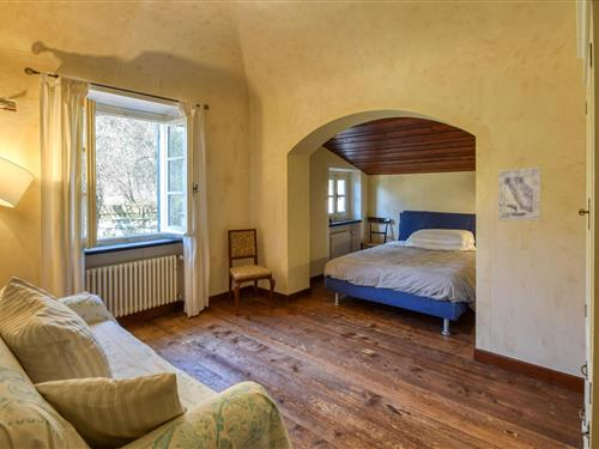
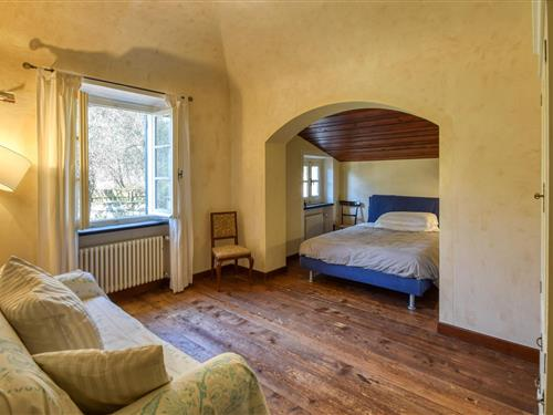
- wall art [497,166,541,223]
